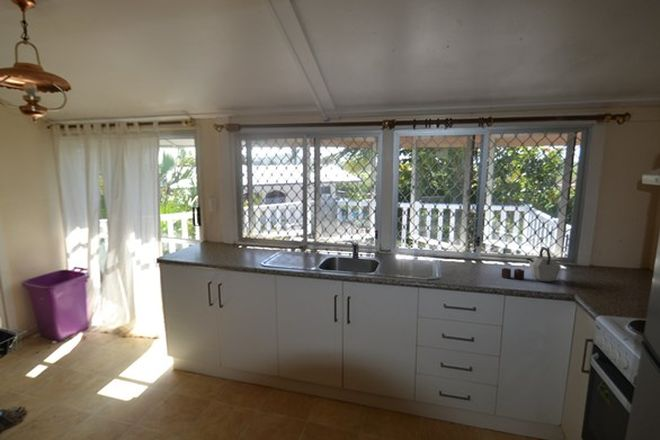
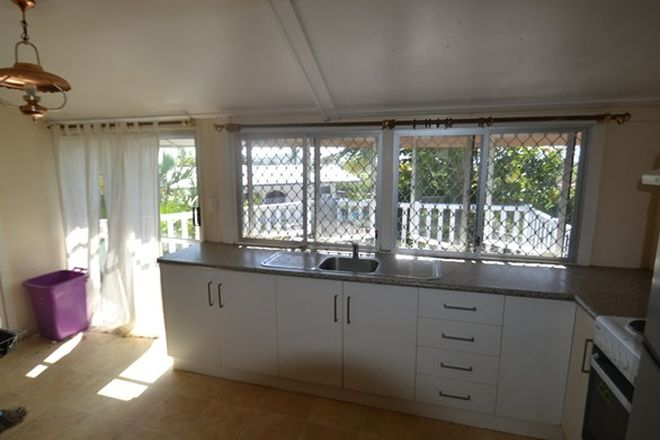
- kettle [500,246,562,283]
